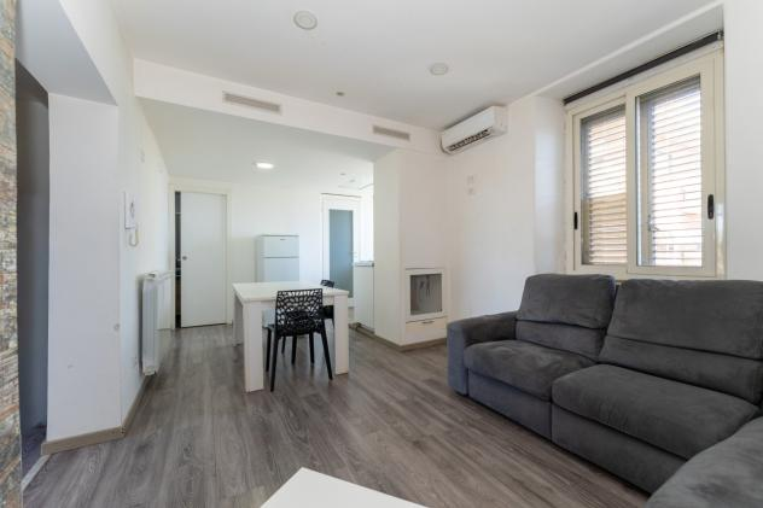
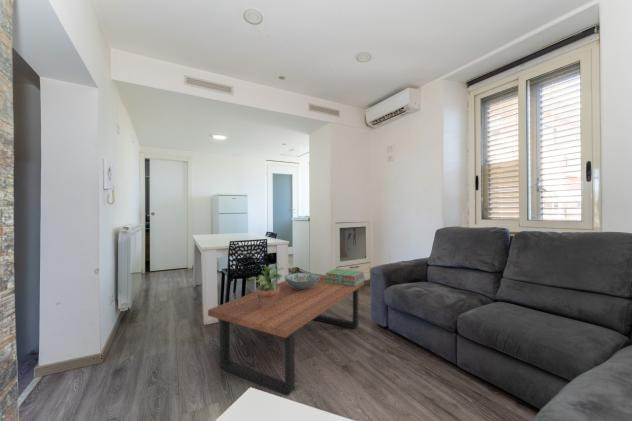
+ stack of books [324,268,366,286]
+ potted plant [248,263,285,308]
+ decorative bowl [283,272,320,290]
+ coffee table [207,273,365,397]
